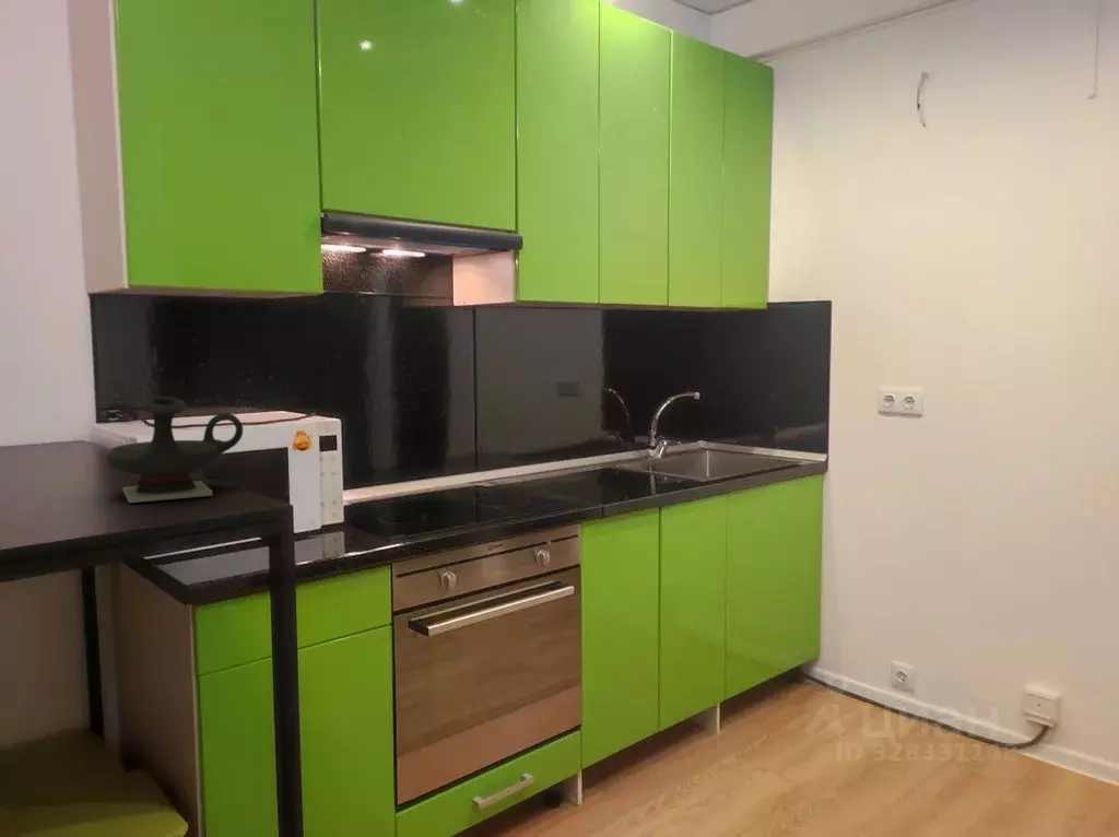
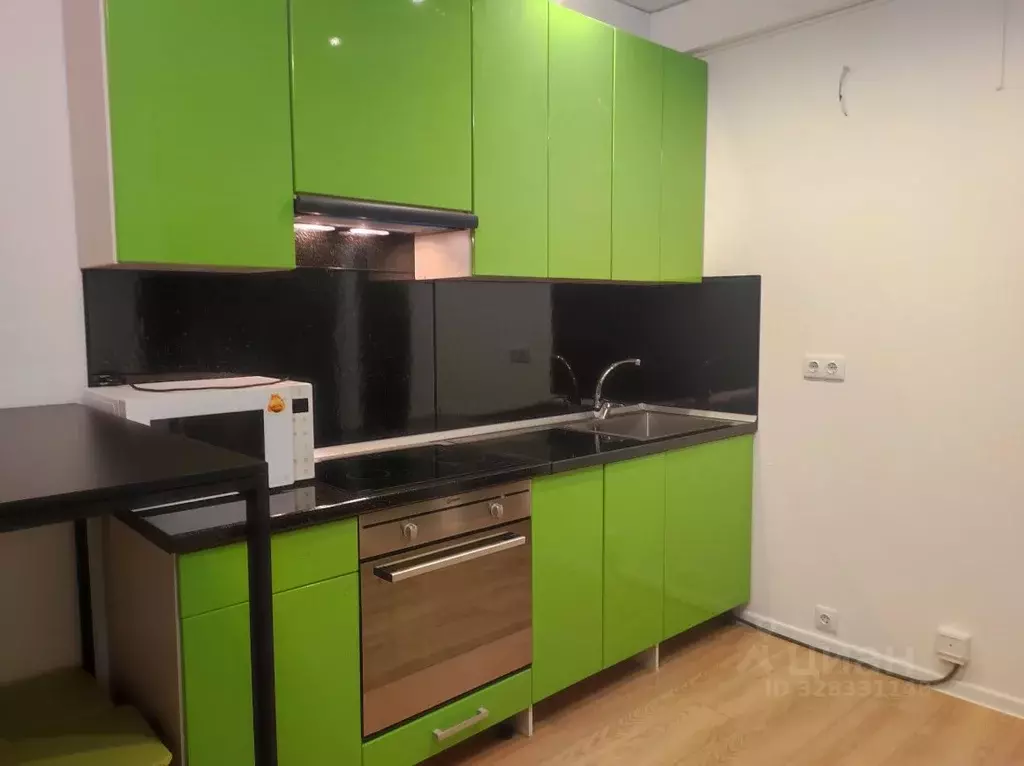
- teapot [105,396,244,504]
